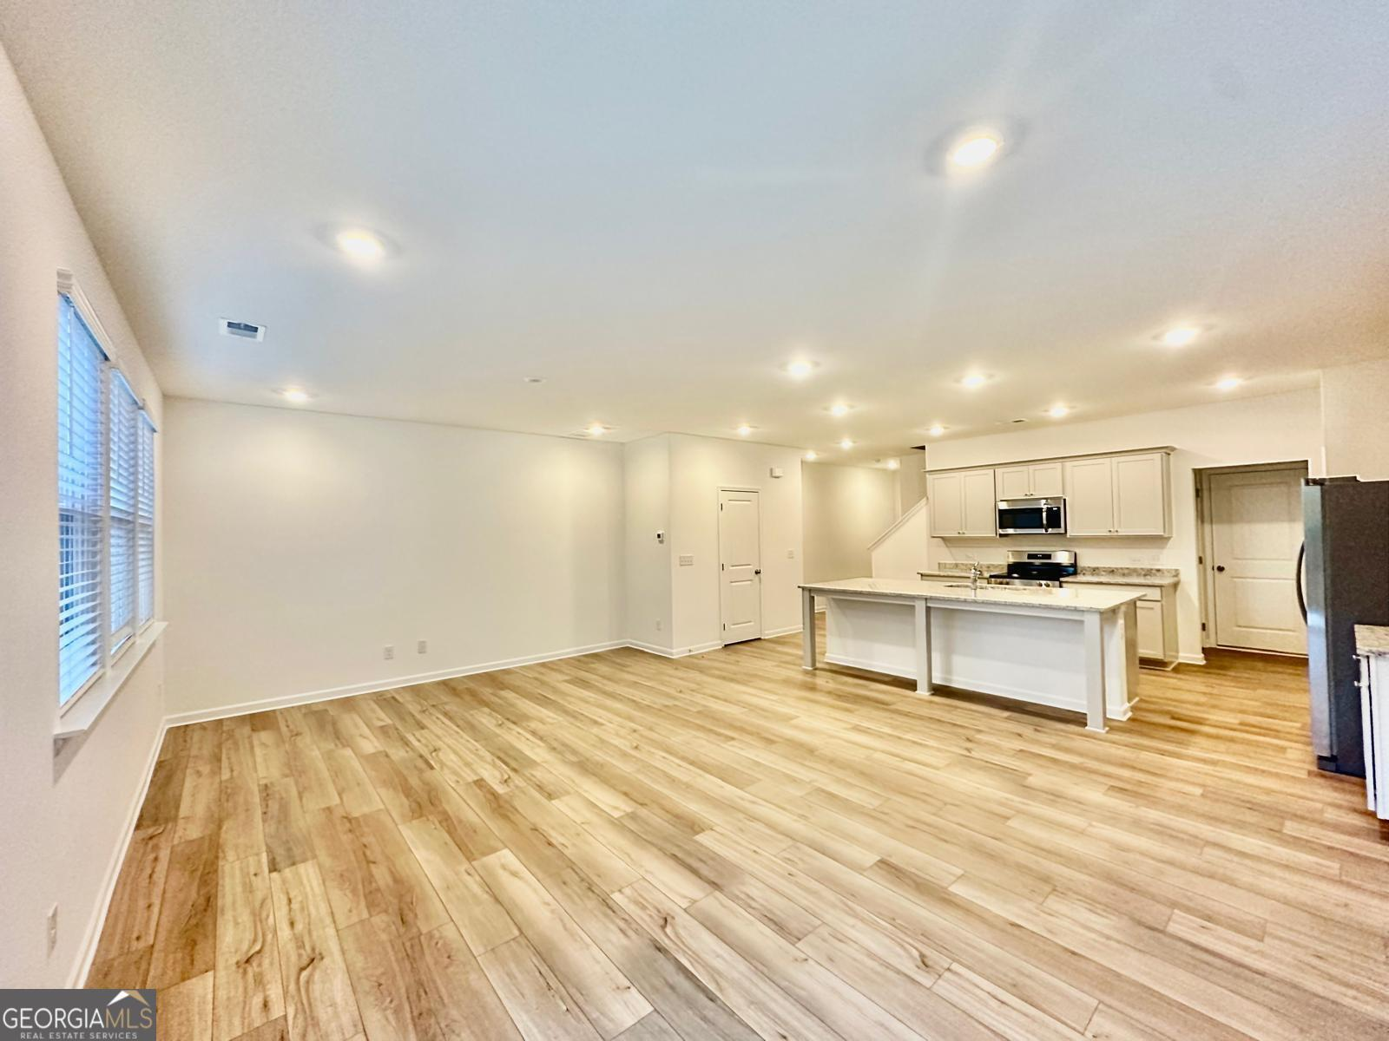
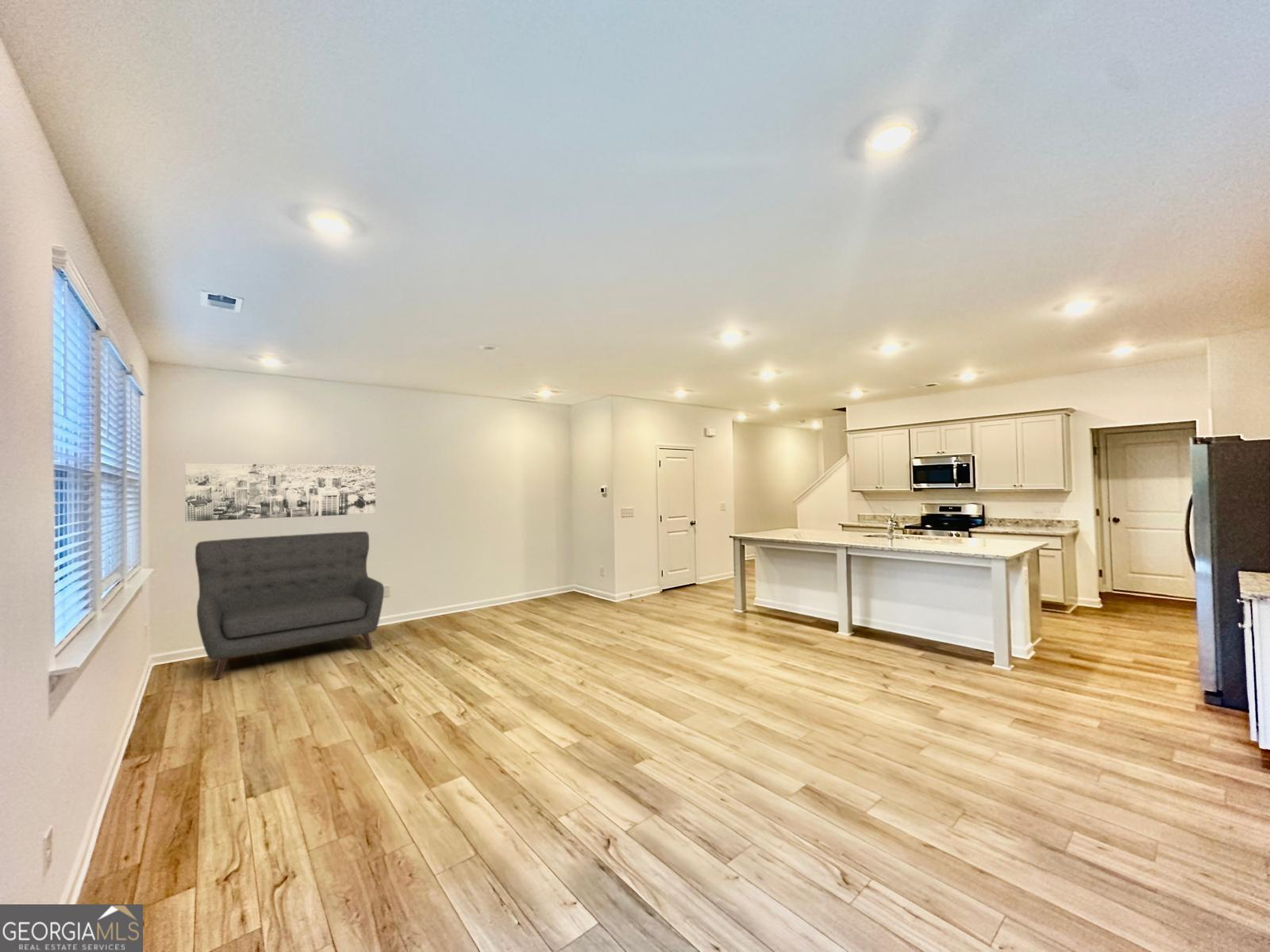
+ wall art [185,463,376,523]
+ sofa [194,531,385,681]
